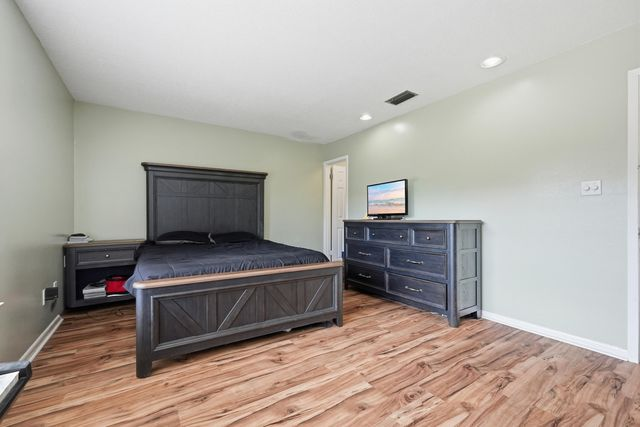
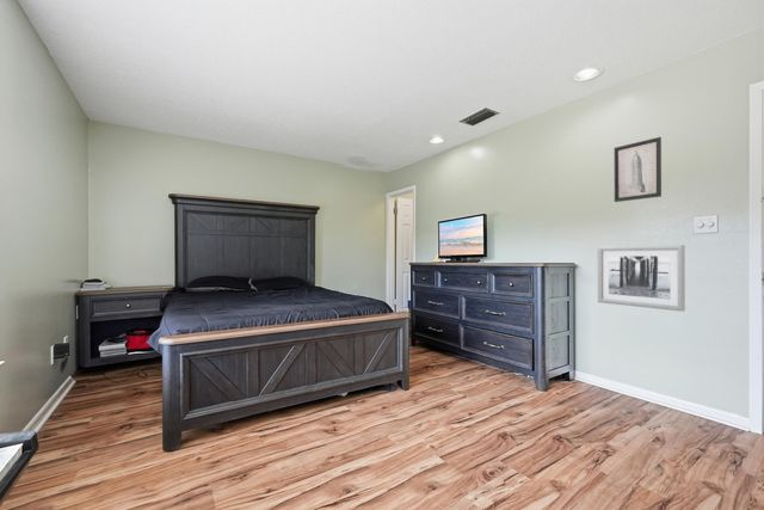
+ wall art [614,136,663,203]
+ wall art [597,244,686,313]
